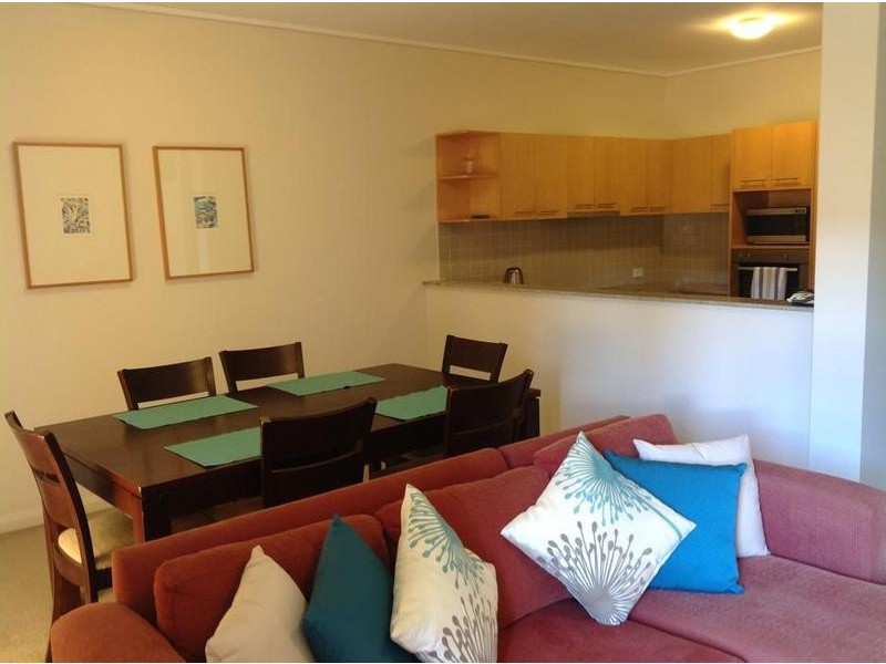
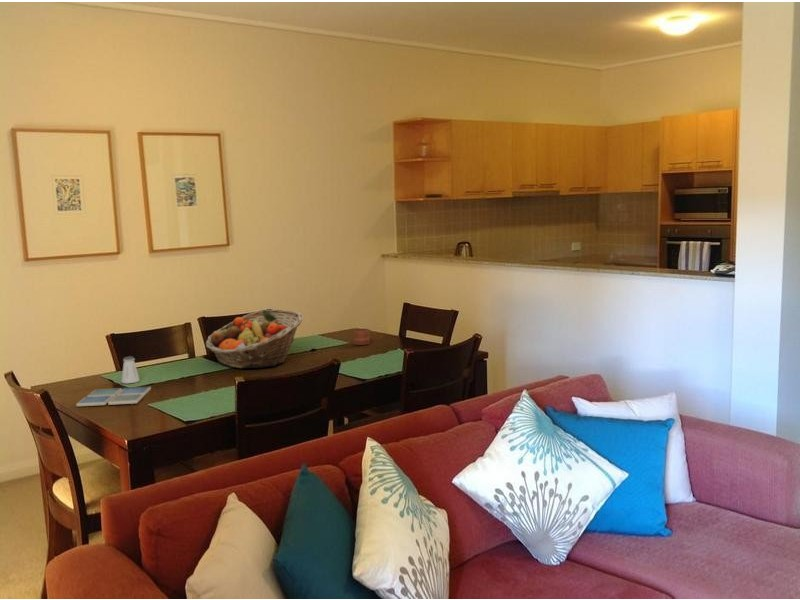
+ drink coaster [75,386,152,407]
+ fruit basket [205,308,304,369]
+ saltshaker [120,355,141,384]
+ mug [353,328,371,346]
